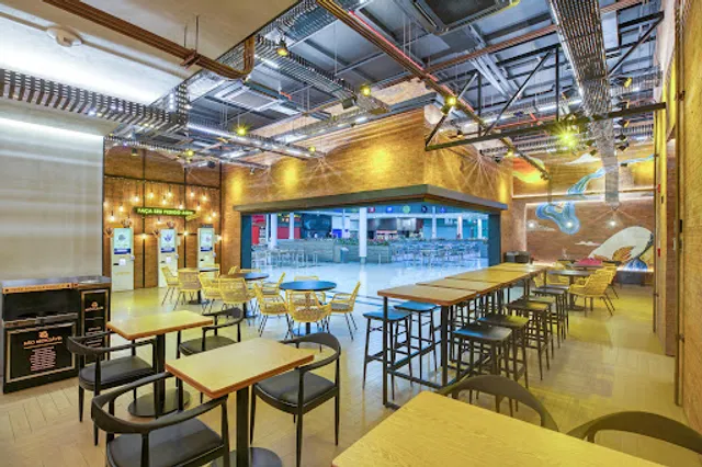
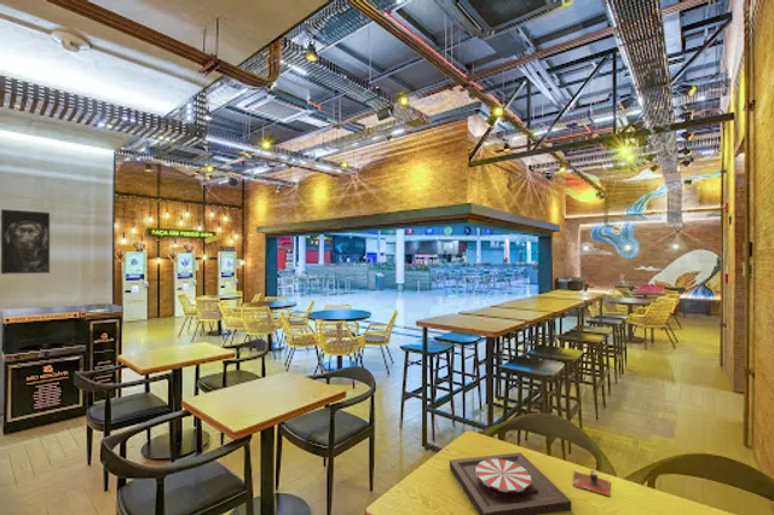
+ cup [572,469,611,497]
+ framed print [0,208,51,276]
+ plate [449,451,573,515]
